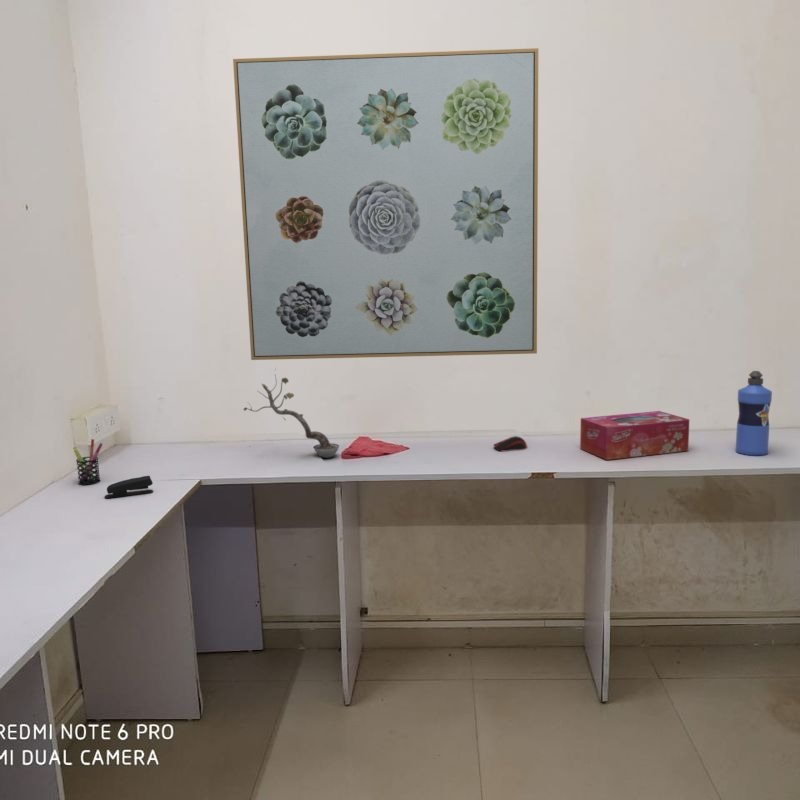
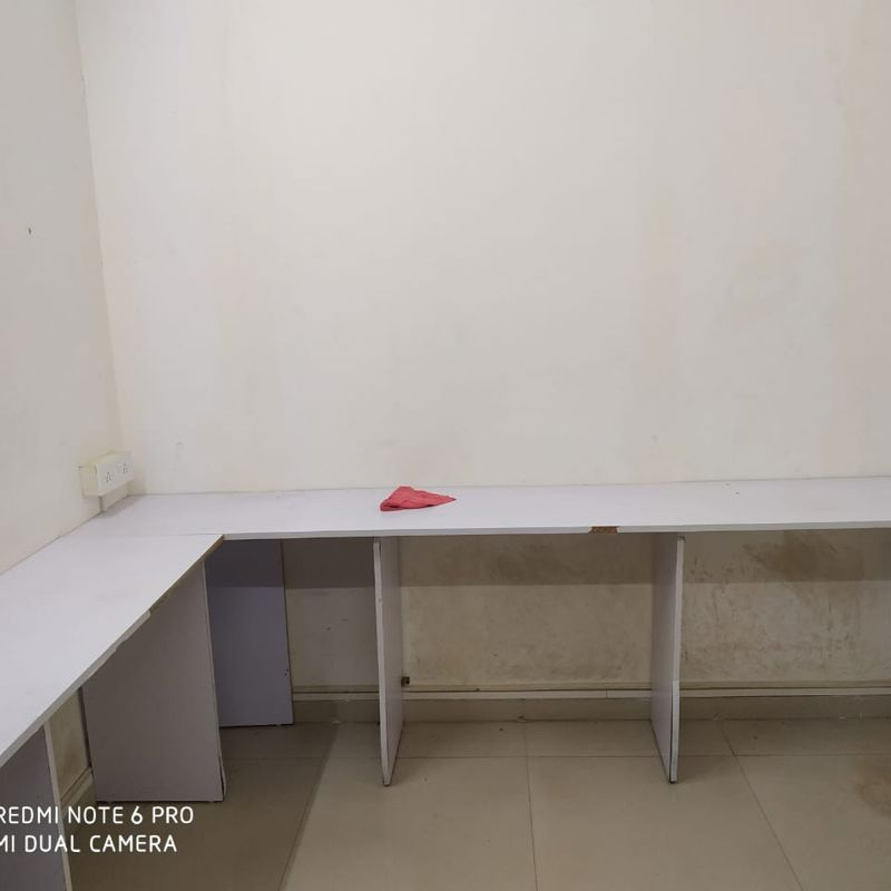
- tissue box [579,410,690,461]
- wall art [232,47,539,361]
- water bottle [735,370,773,456]
- plant [242,367,340,459]
- computer mouse [493,435,528,453]
- pen holder [72,438,103,486]
- stapler [104,475,154,499]
